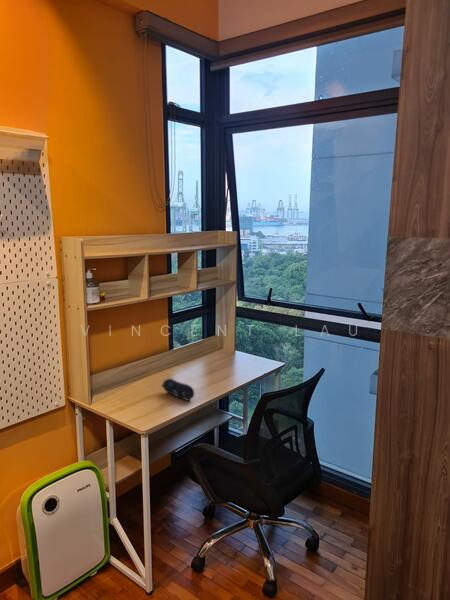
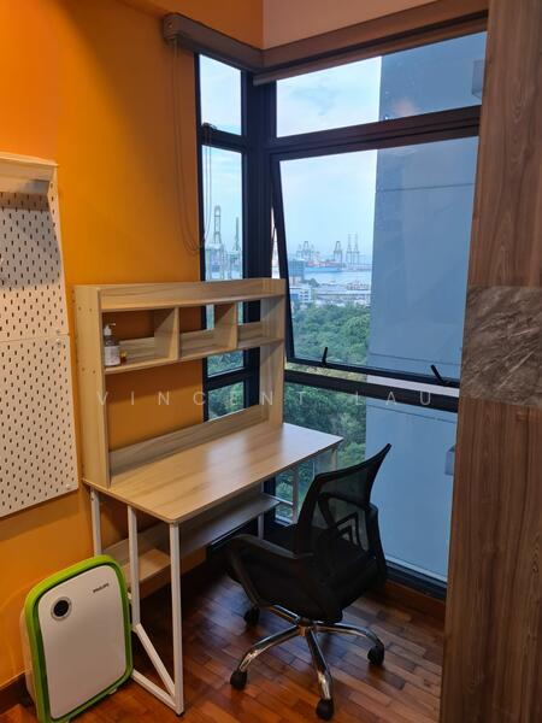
- pencil case [161,378,195,402]
